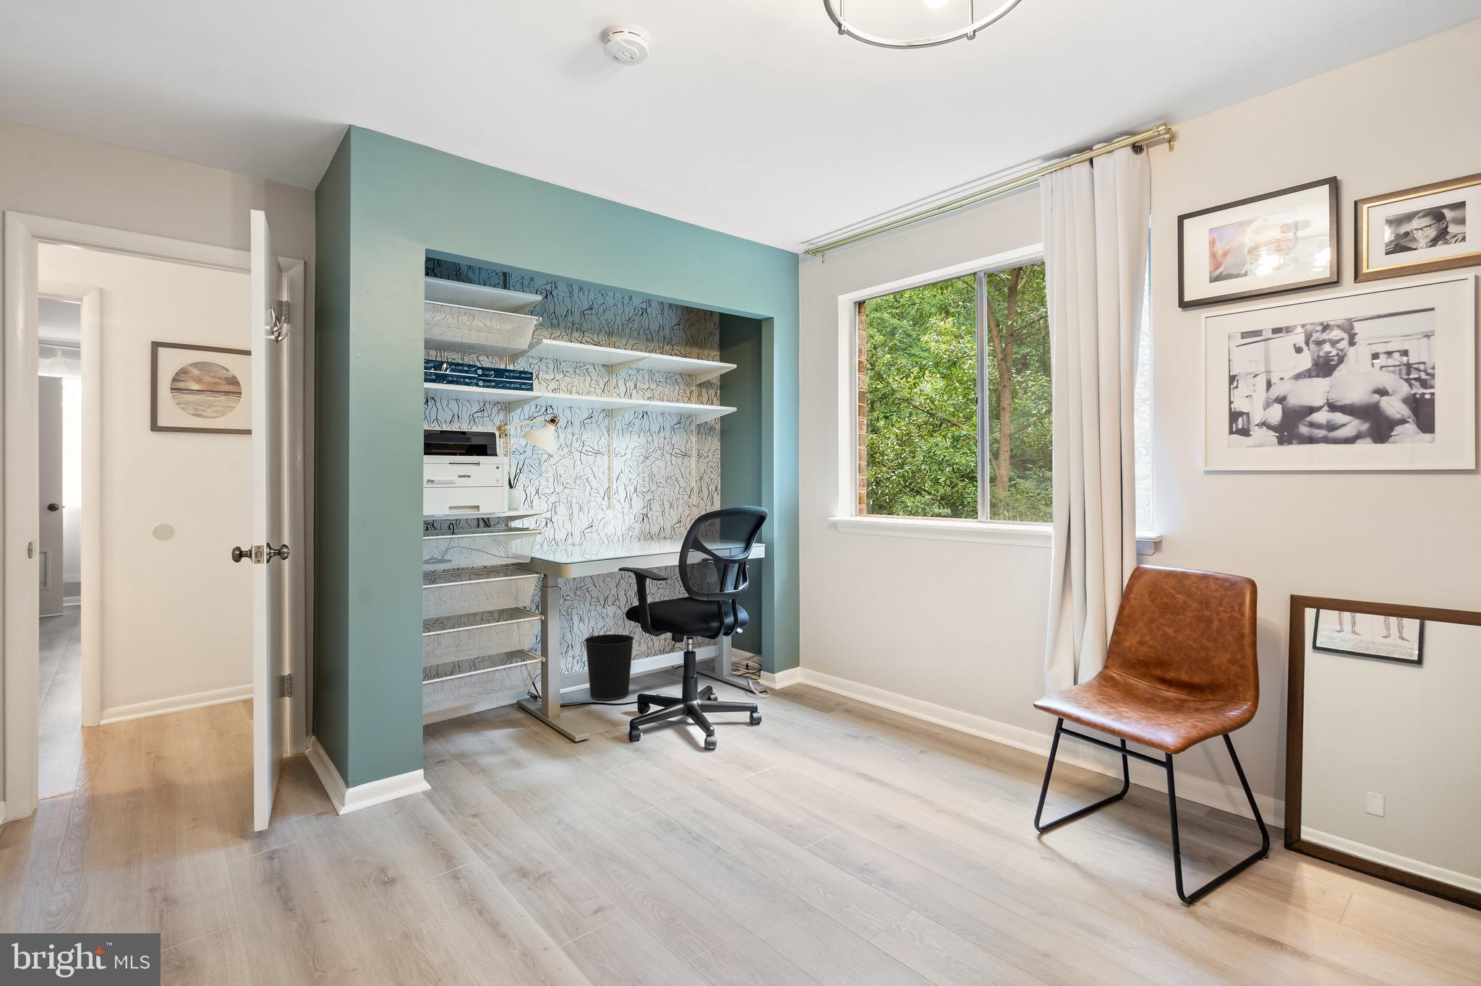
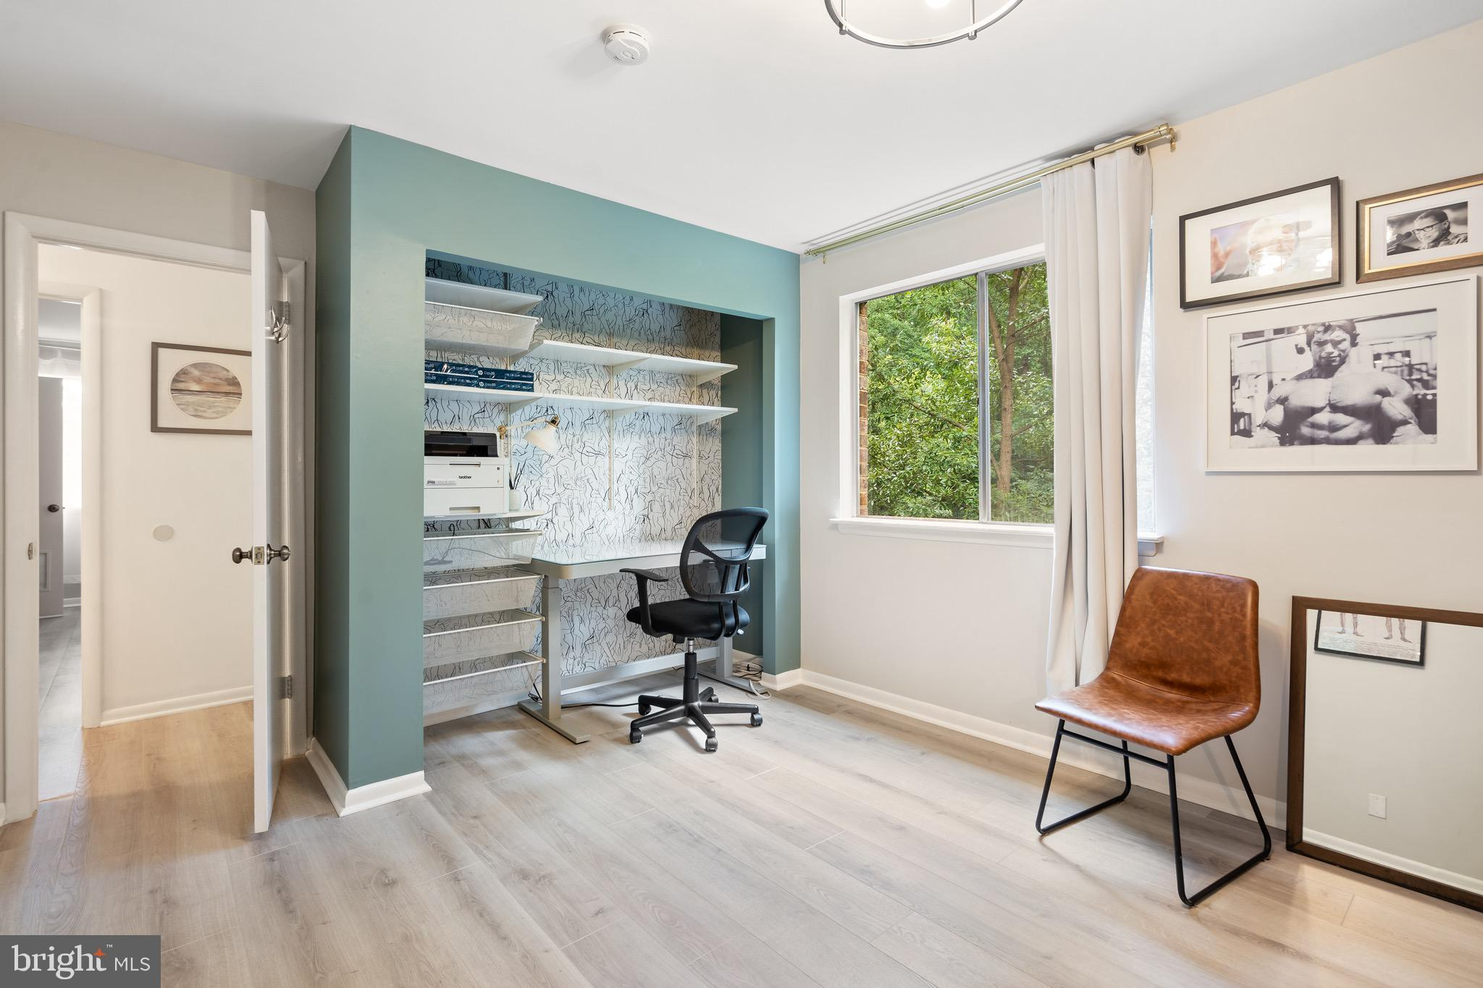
- wastebasket [584,634,634,701]
